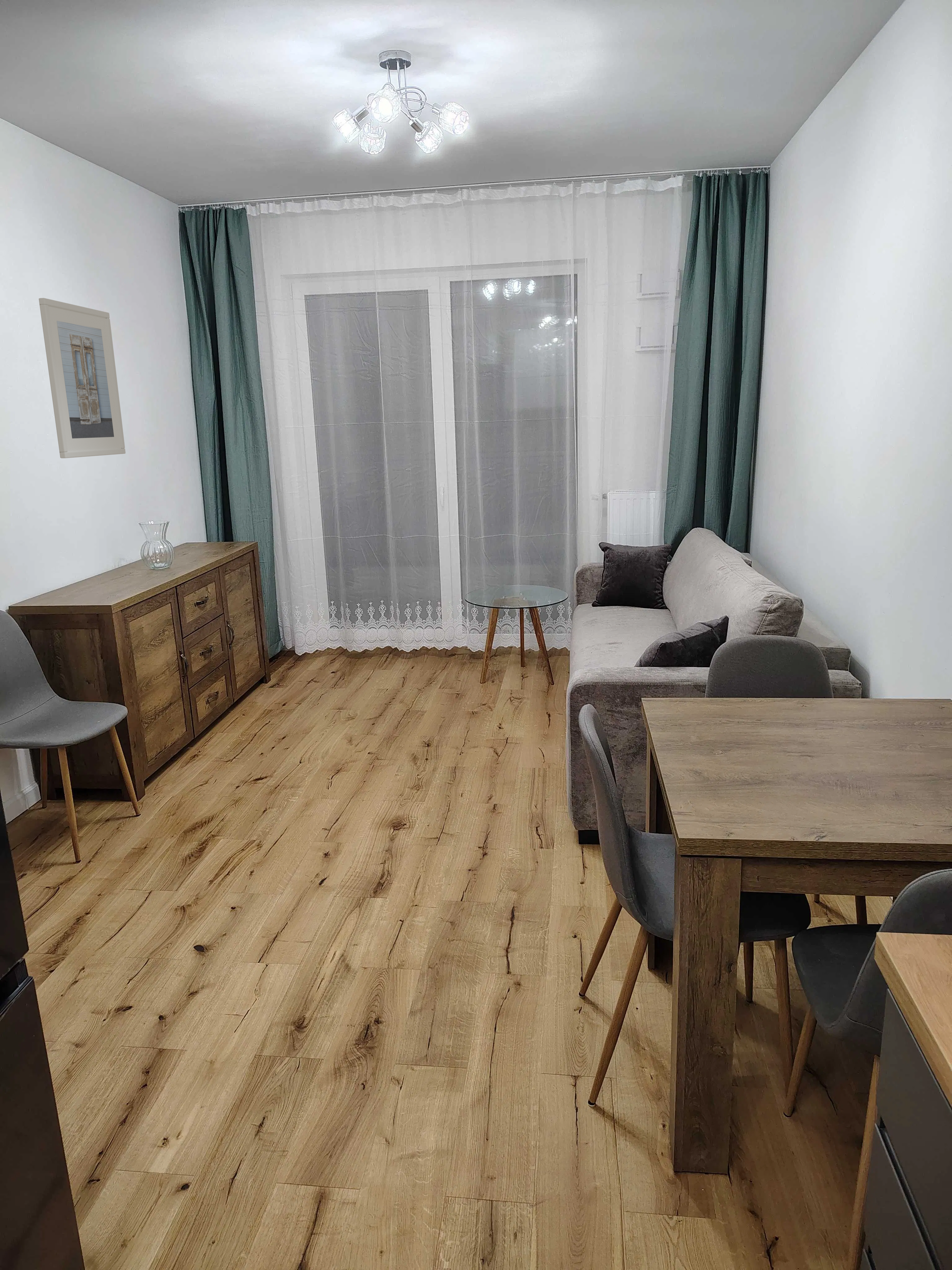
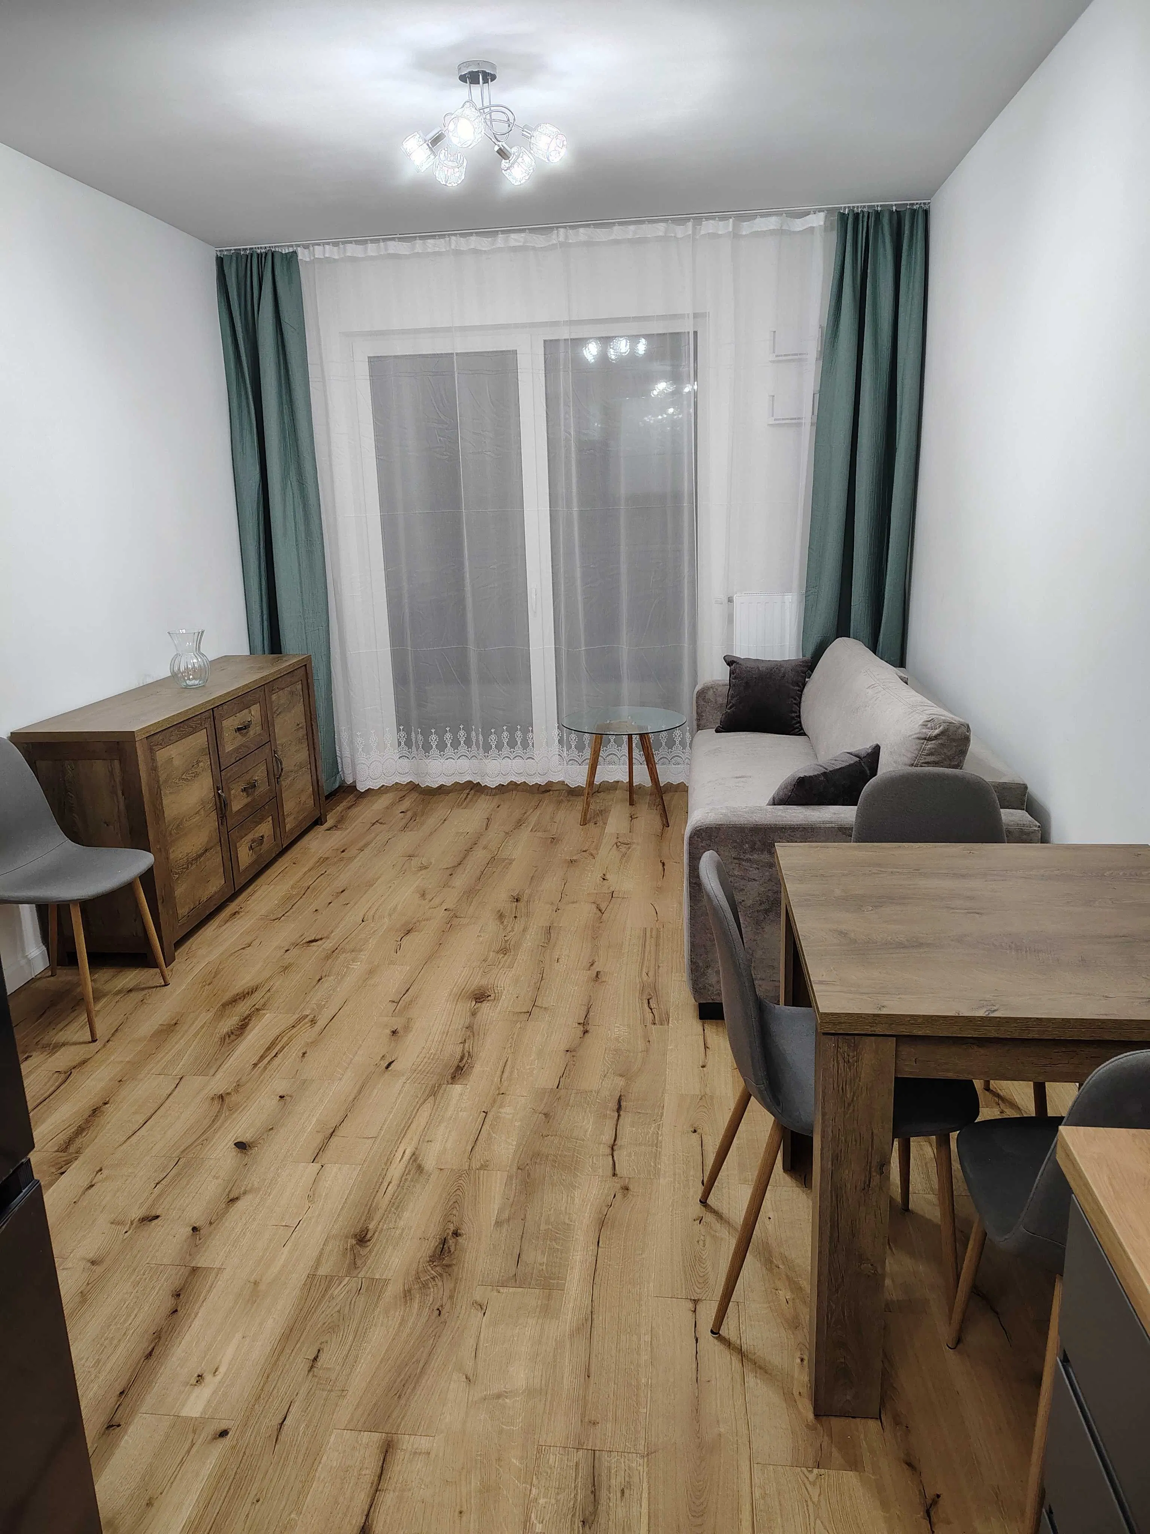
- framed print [38,298,126,459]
